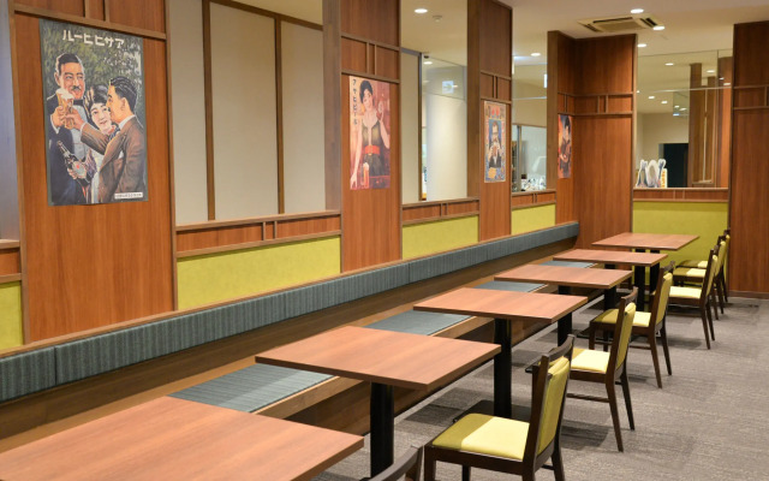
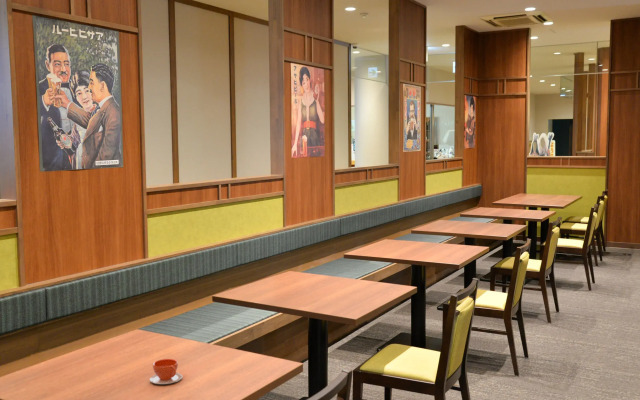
+ teacup [149,358,183,385]
